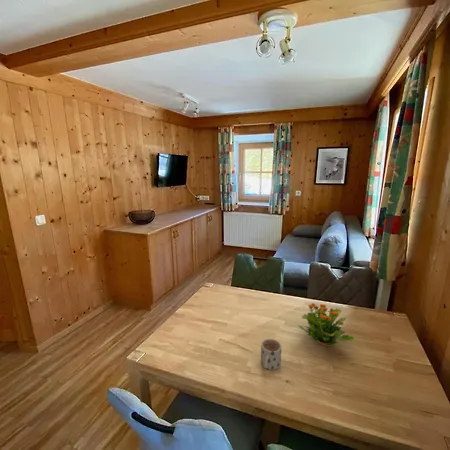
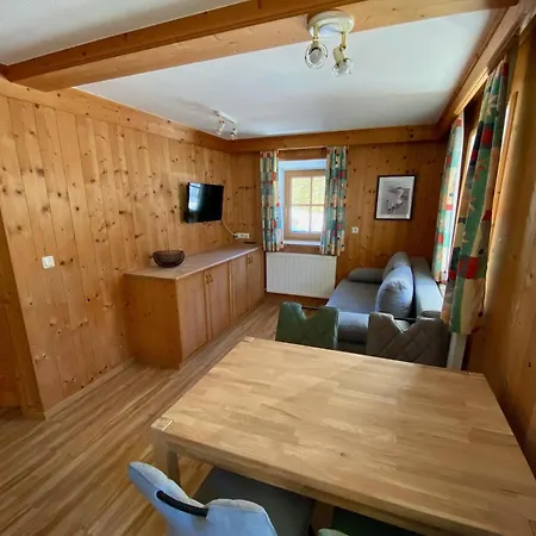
- mug [260,338,282,371]
- potted flower [297,302,357,347]
